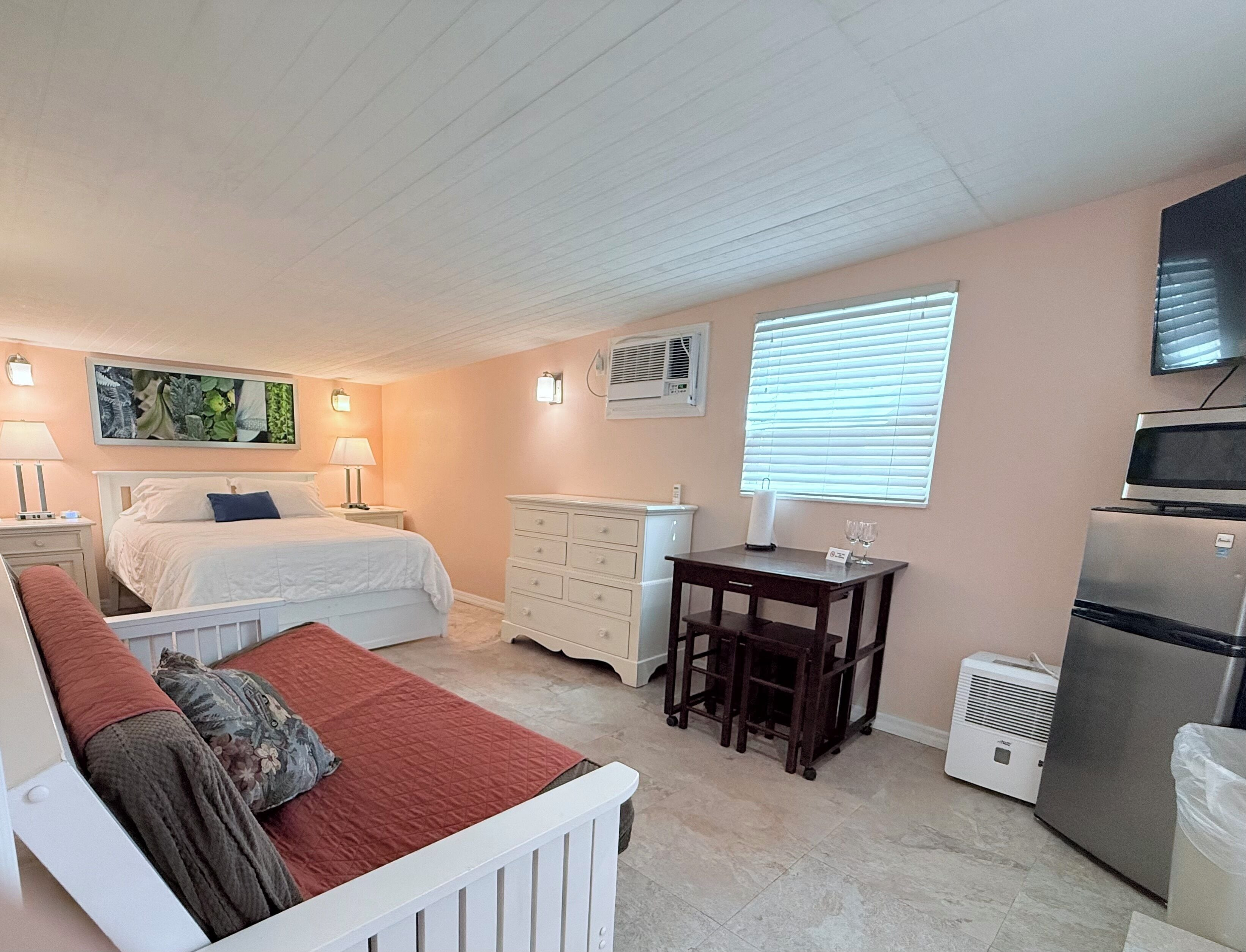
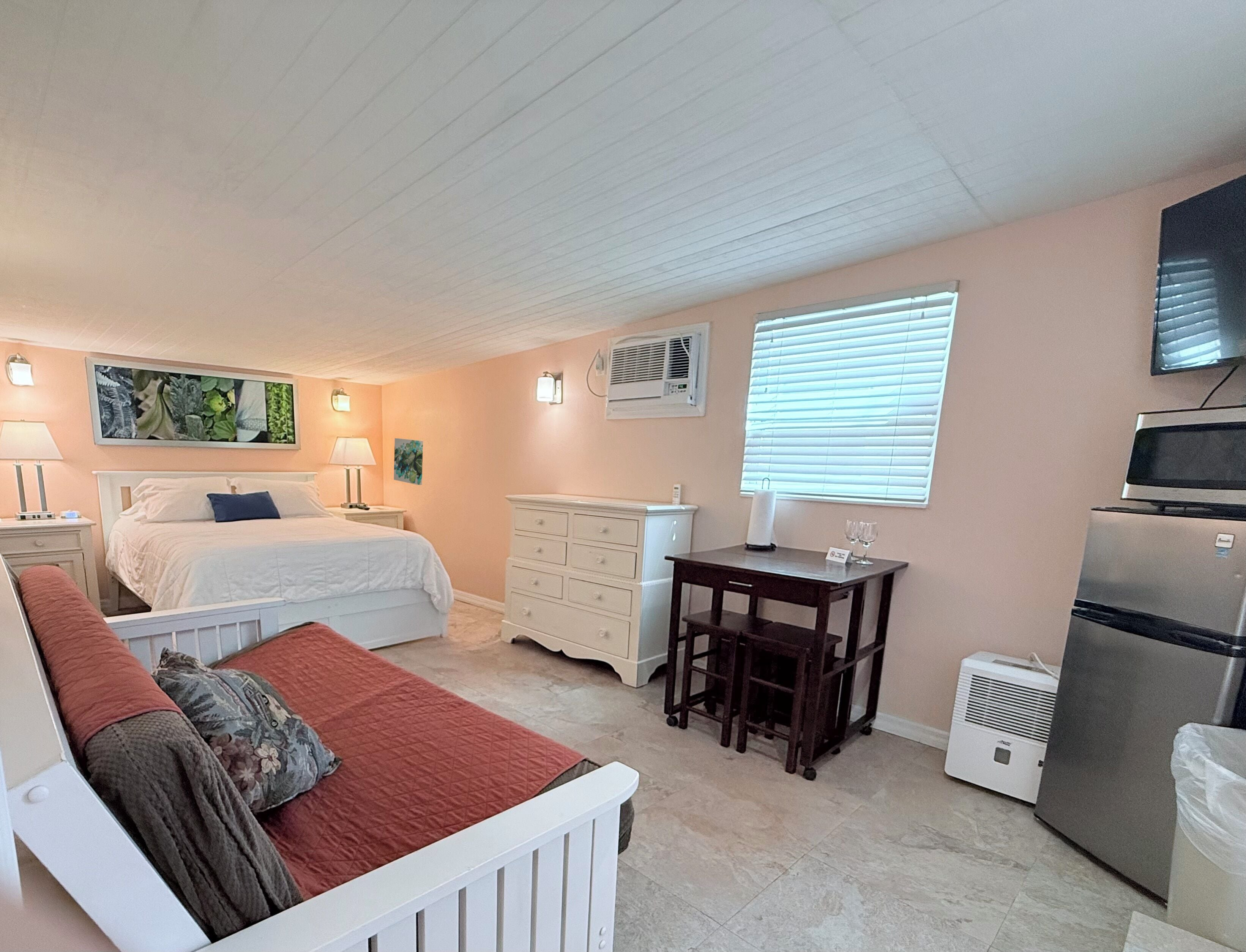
+ wall art [393,438,423,485]
